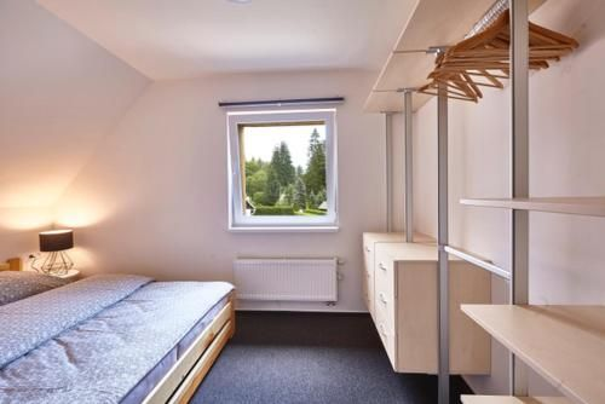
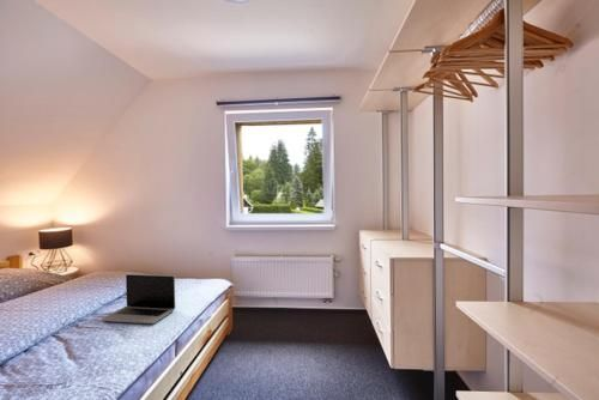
+ laptop [99,273,176,325]
